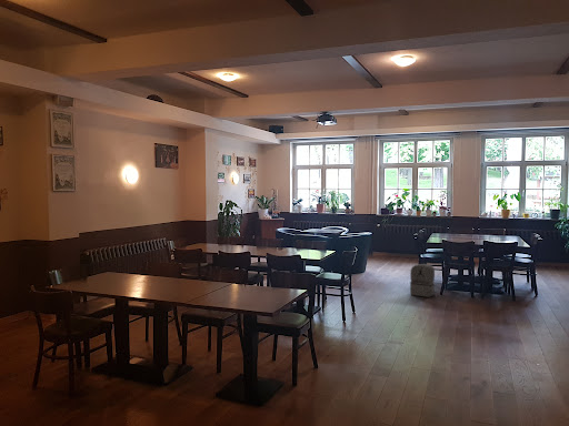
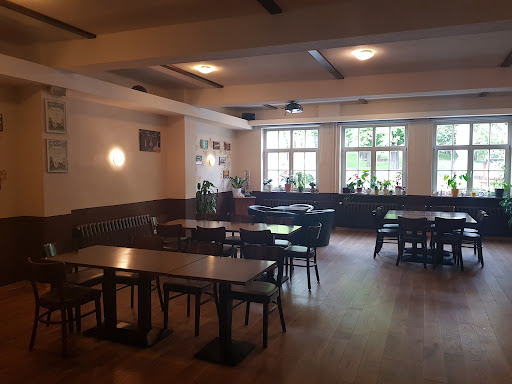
- backpack [409,263,436,298]
